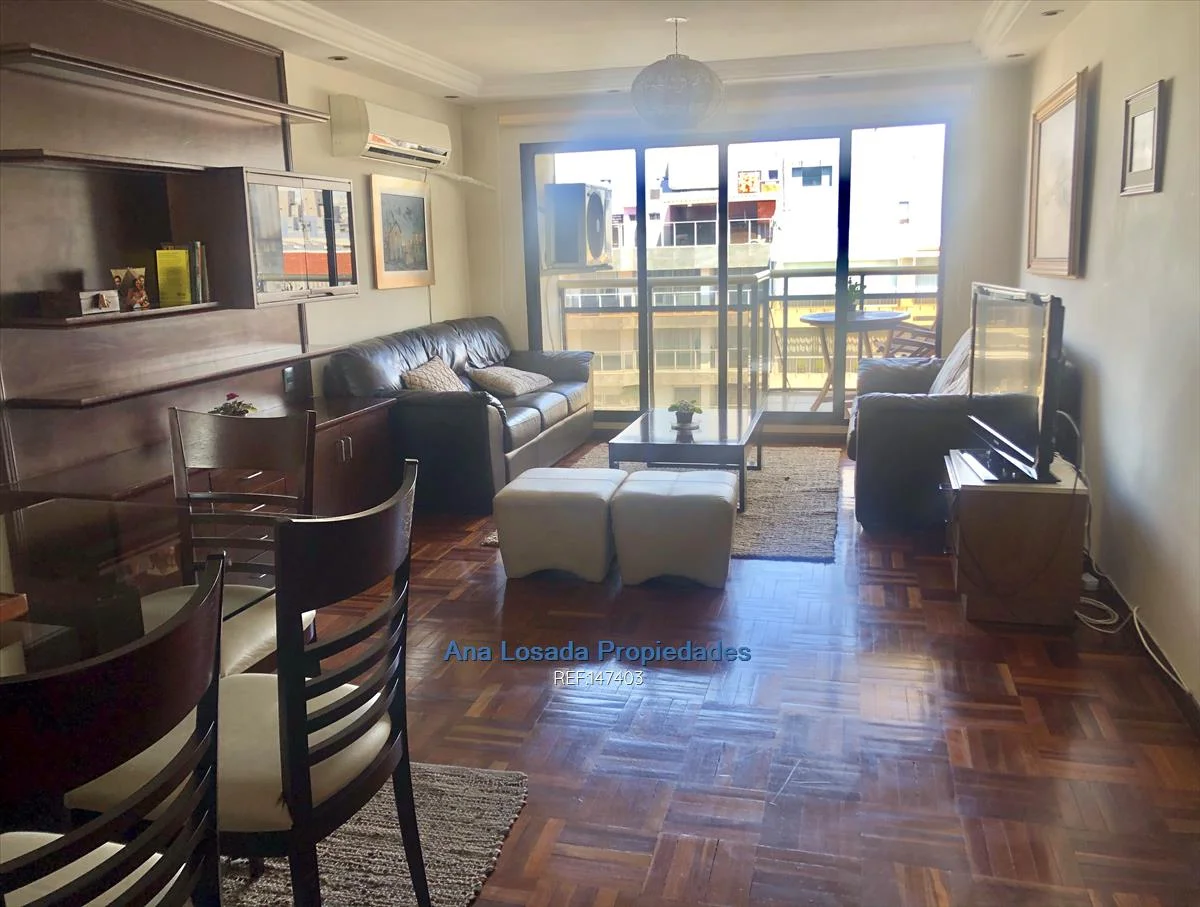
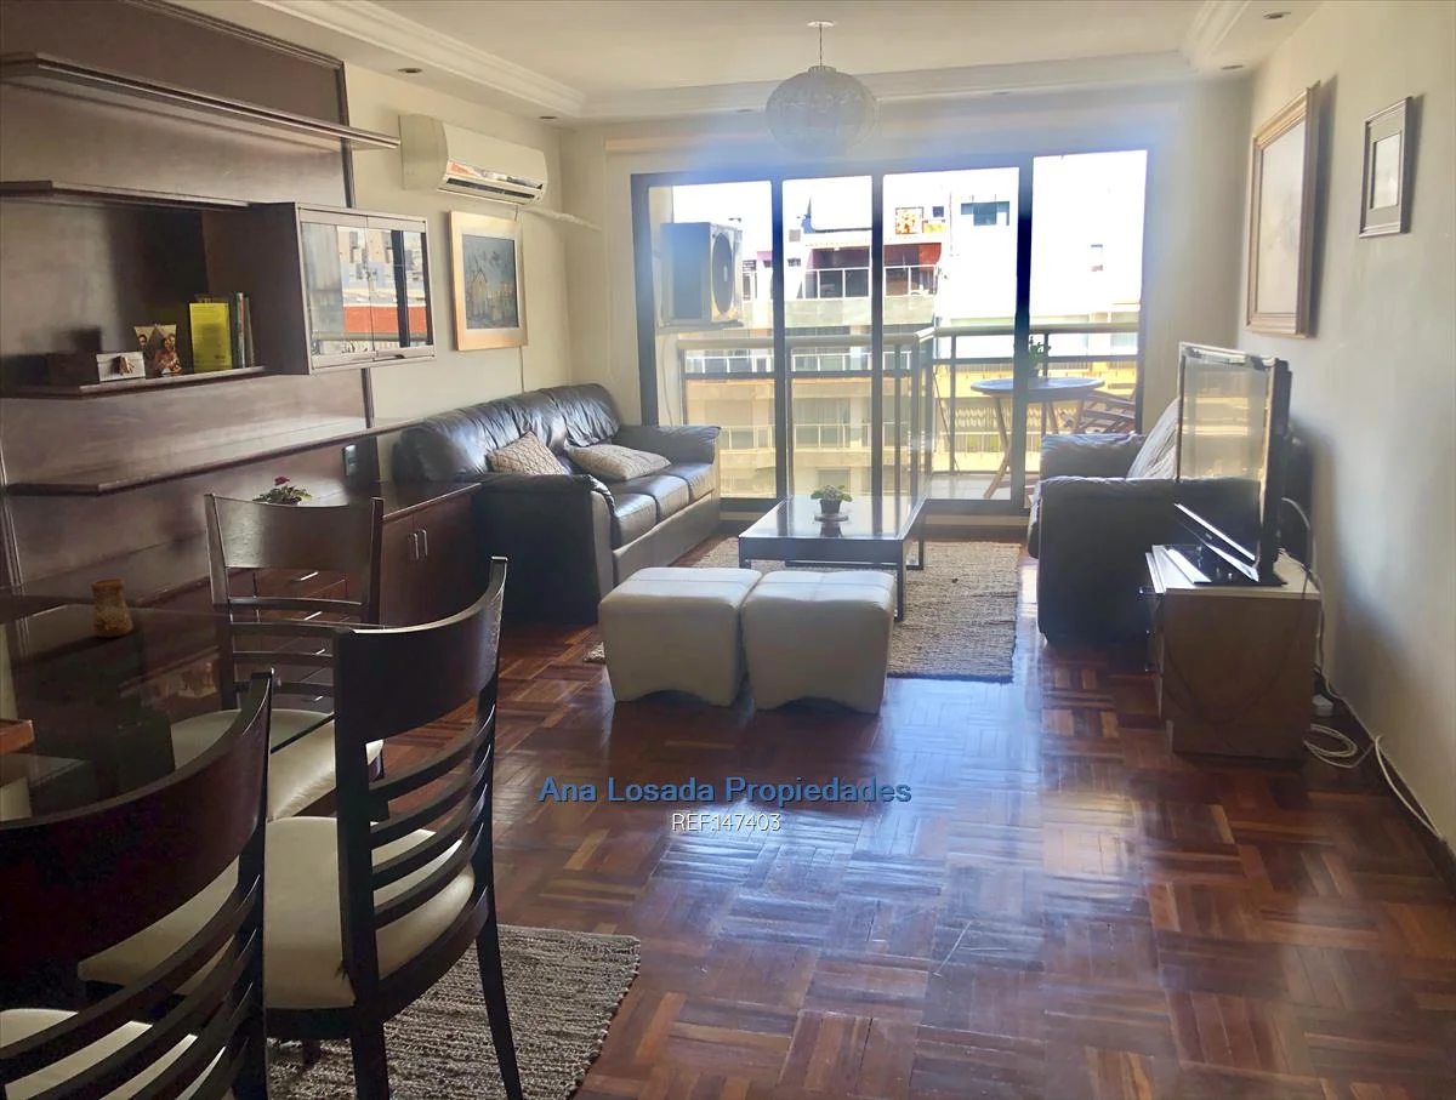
+ cup [90,577,135,639]
